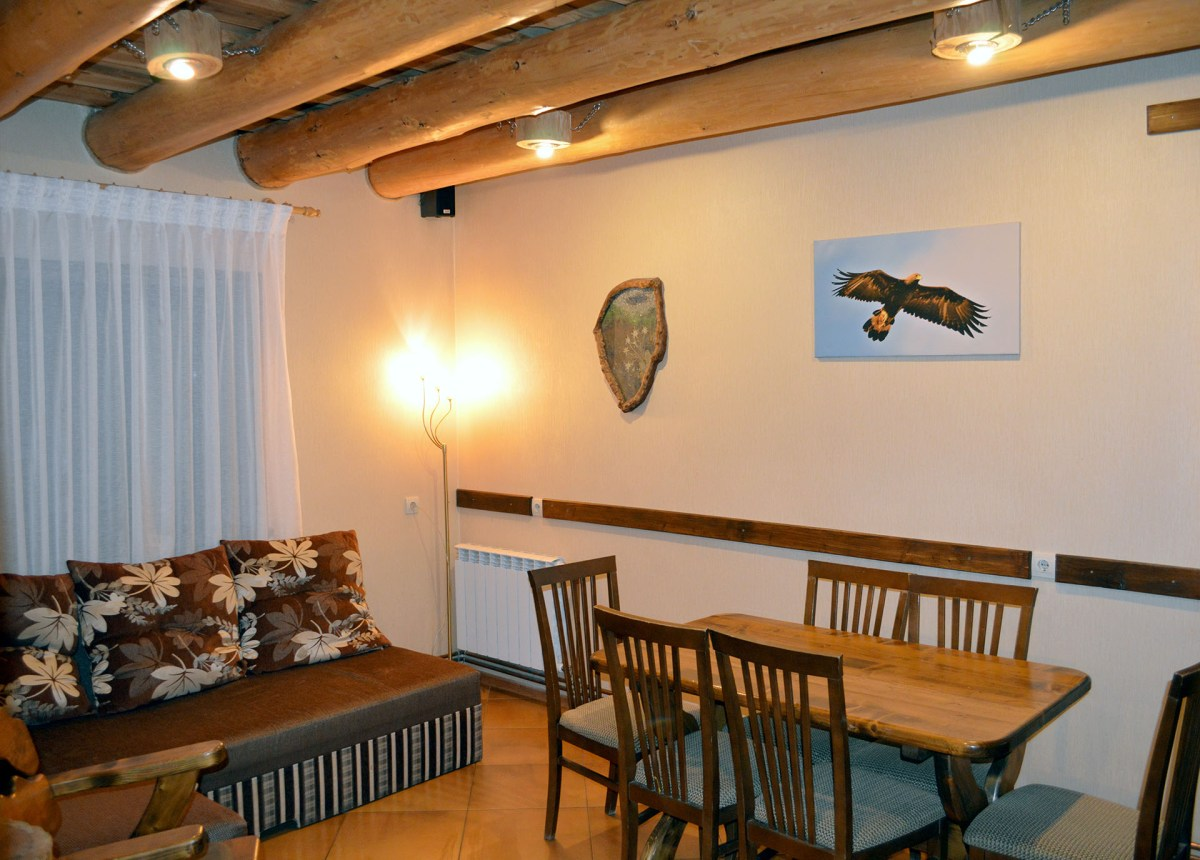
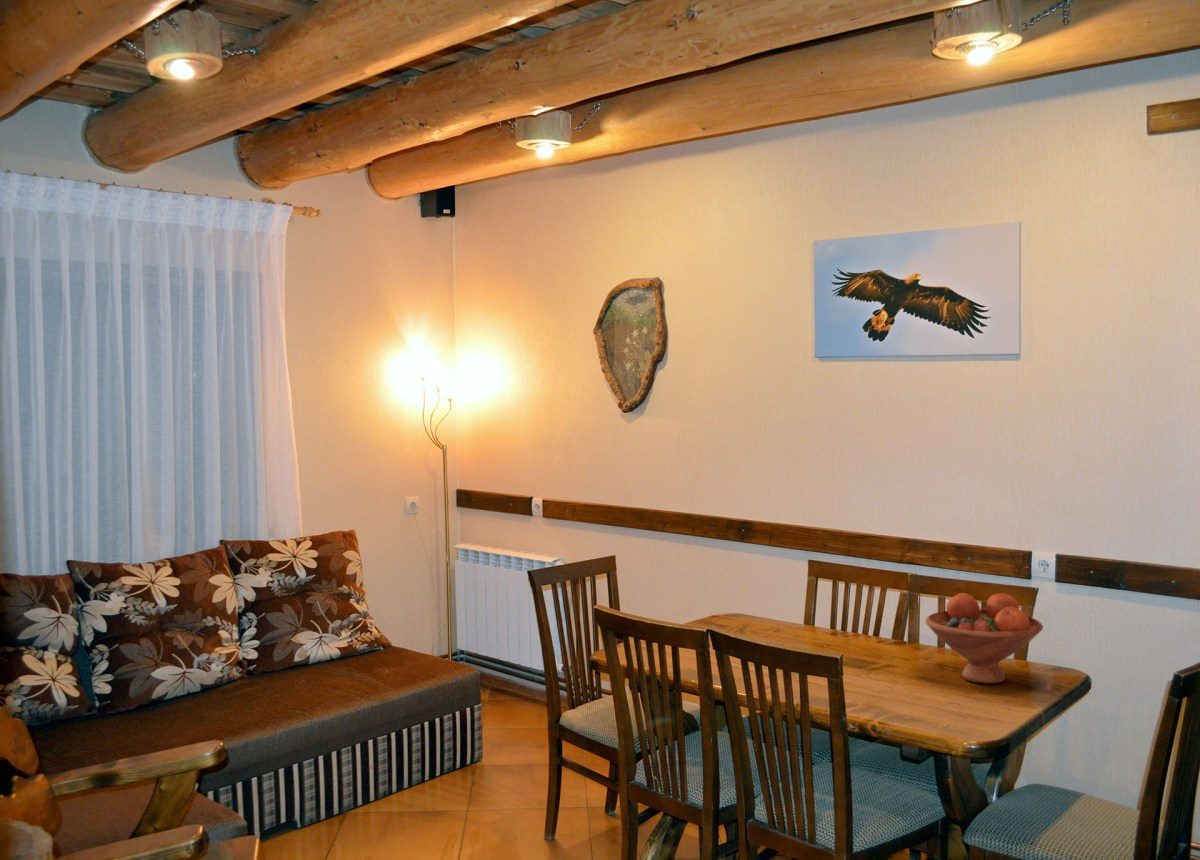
+ fruit bowl [924,592,1044,684]
